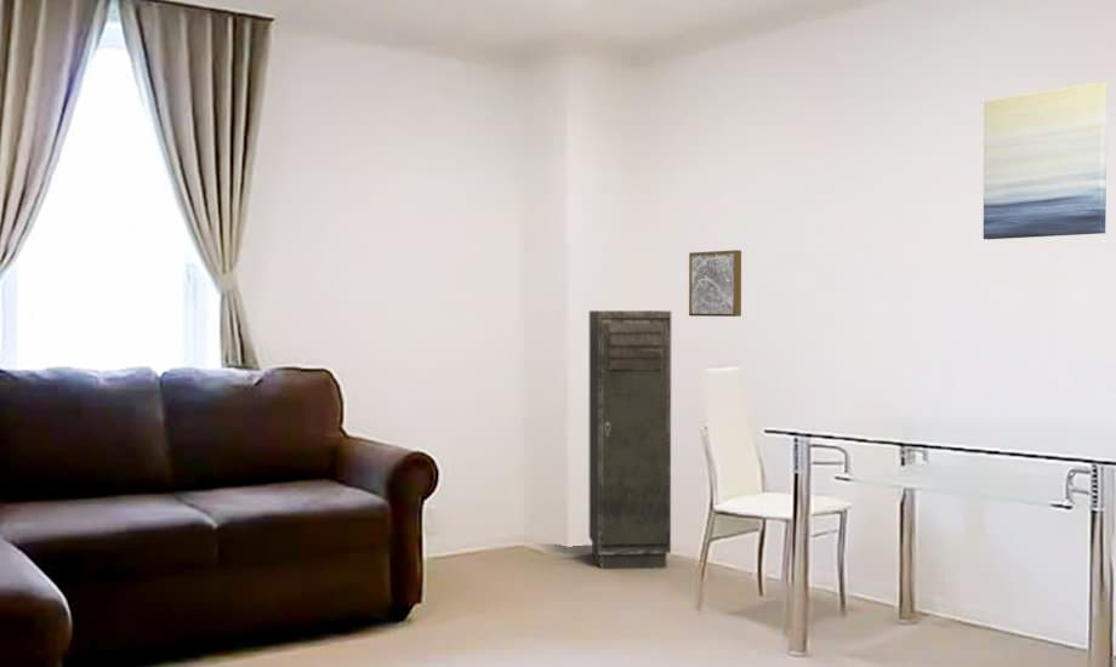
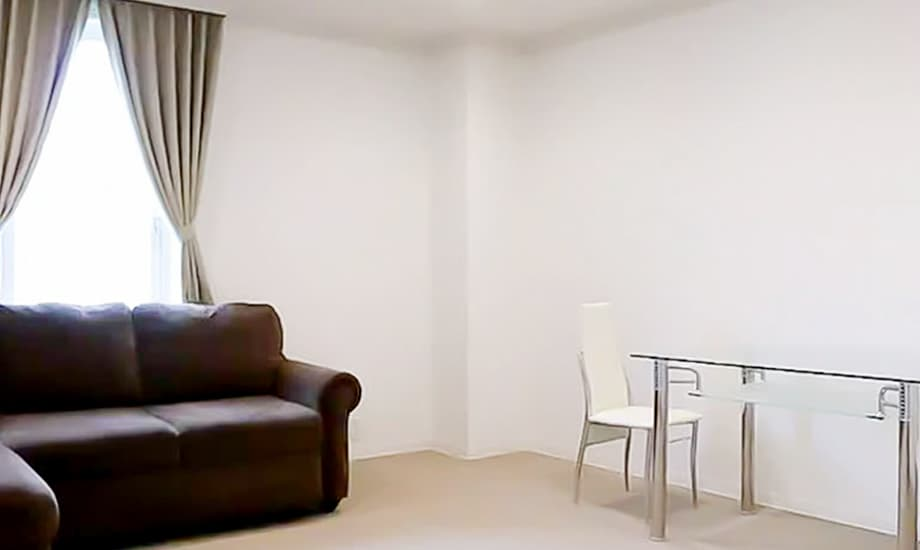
- wall art [983,81,1109,240]
- wall art [688,249,742,318]
- storage cabinet [588,309,672,570]
